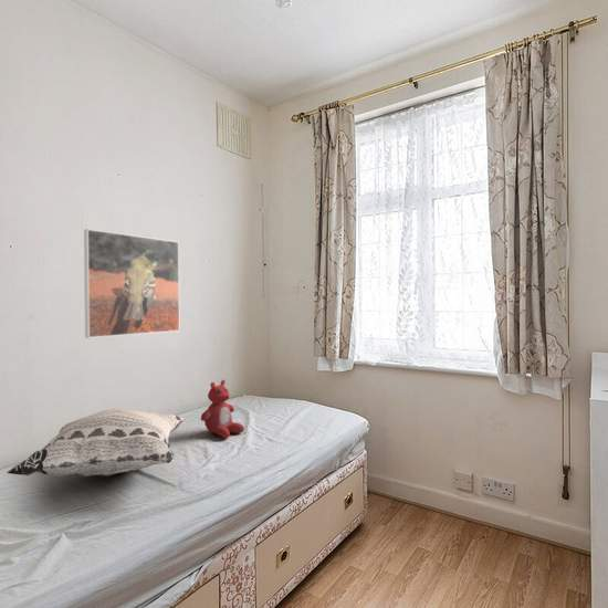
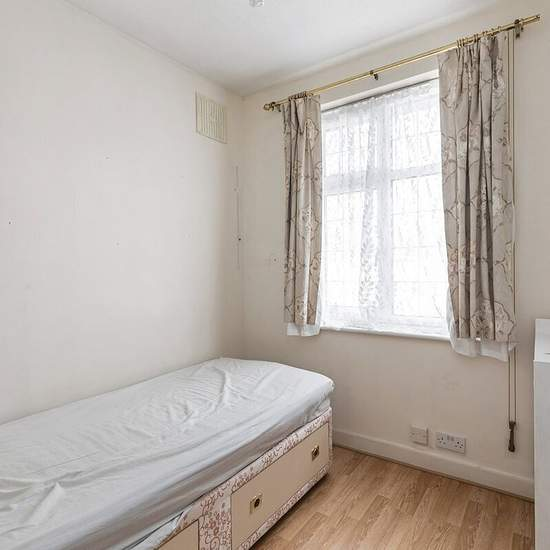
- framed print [83,228,181,339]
- stuffed bear [200,379,245,440]
- decorative pillow [6,408,186,478]
